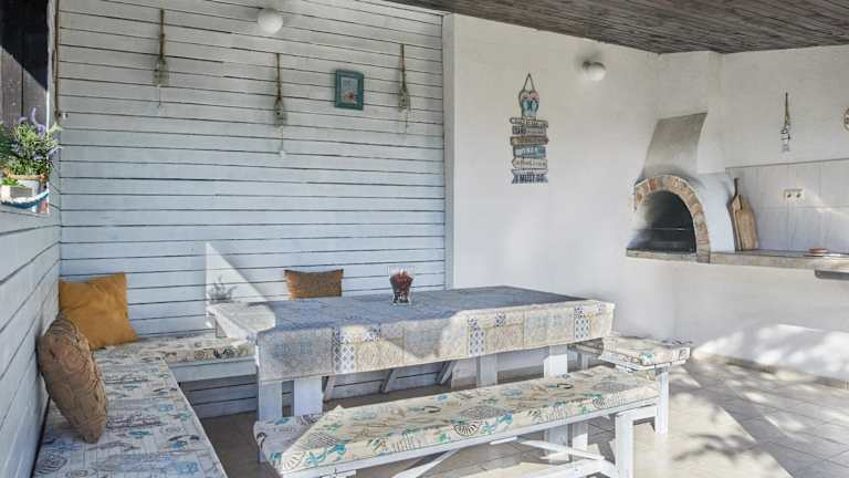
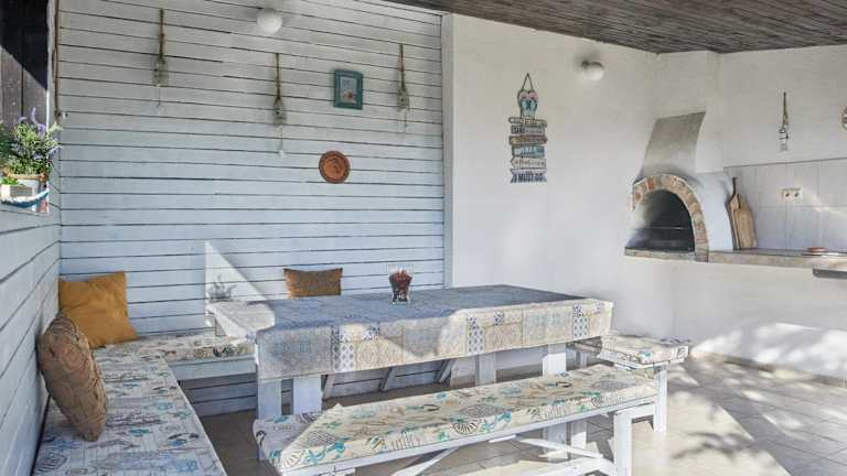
+ decorative plate [318,150,351,185]
